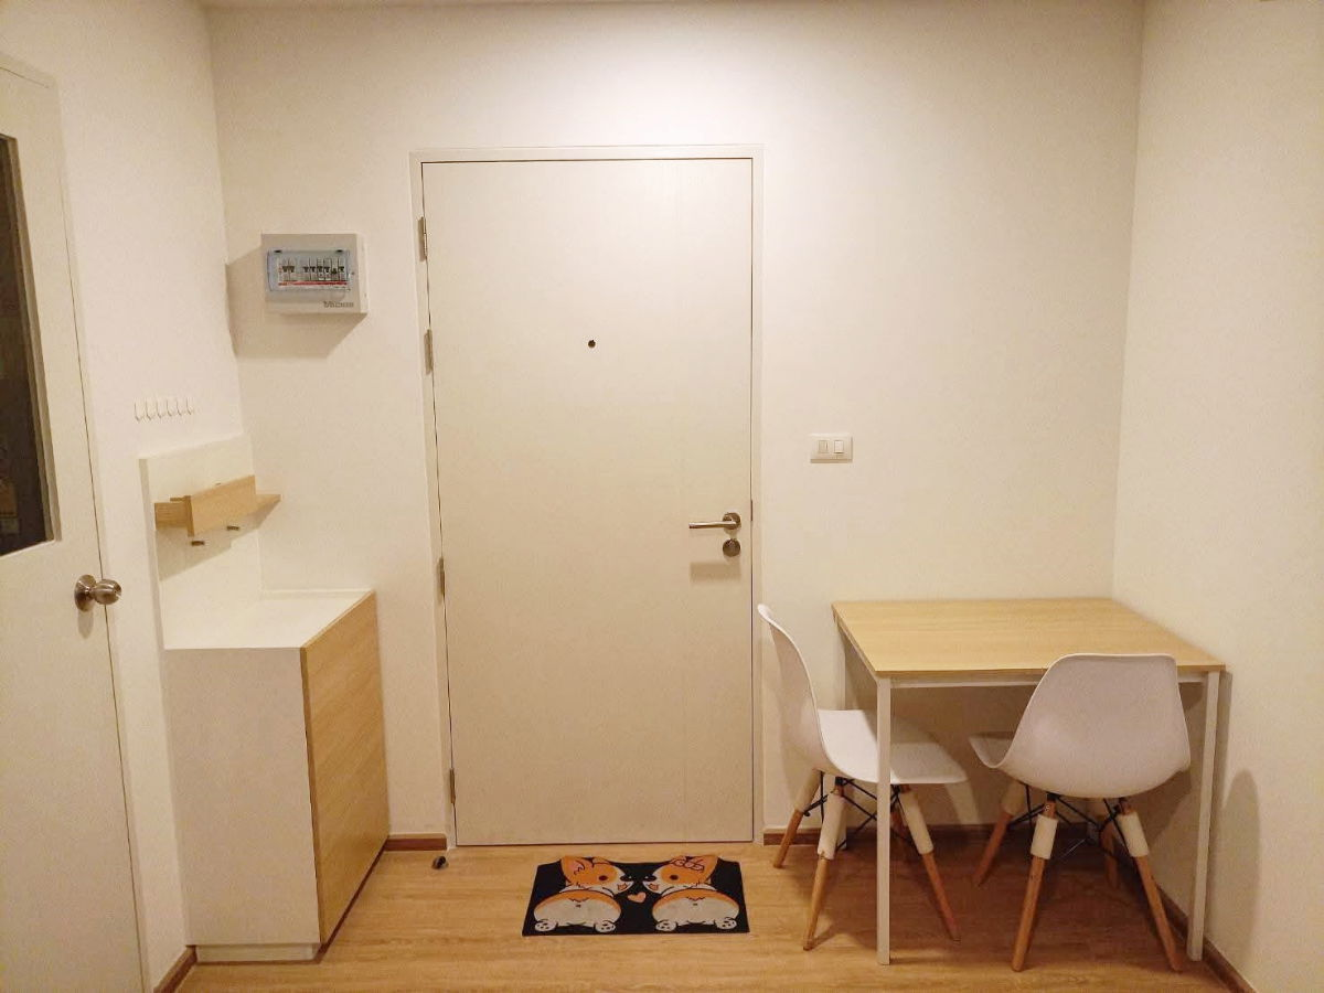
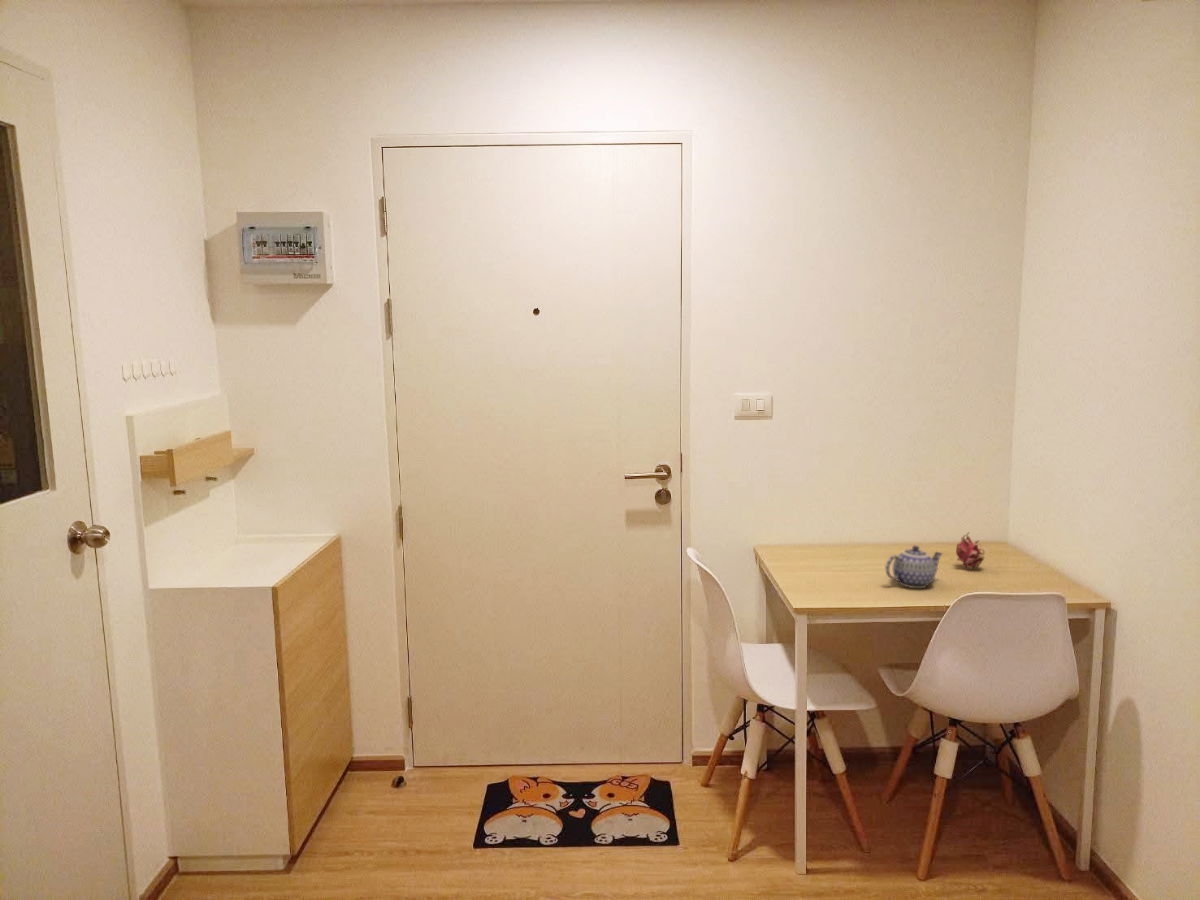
+ teapot [885,545,944,589]
+ fruit [955,532,986,570]
